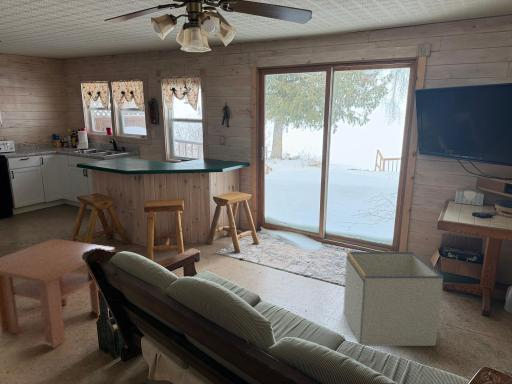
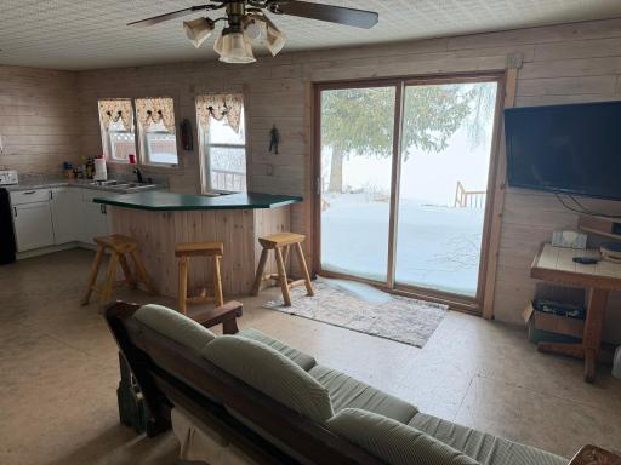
- coffee table [0,238,116,349]
- storage bin [342,250,444,347]
